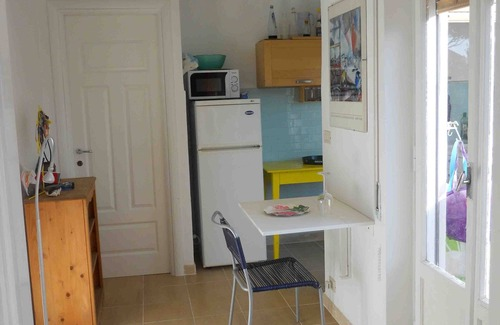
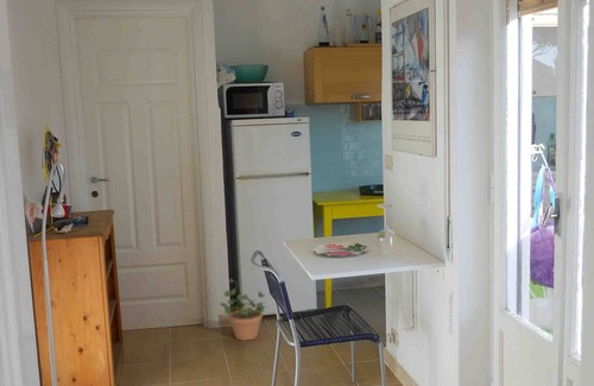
+ potted plant [219,286,271,342]
